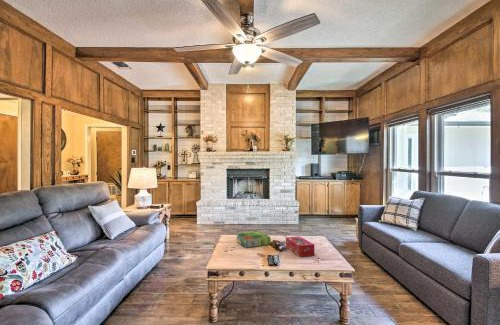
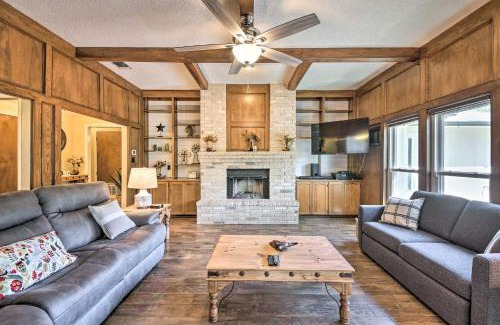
- tissue box [285,235,315,258]
- board game [236,230,272,249]
